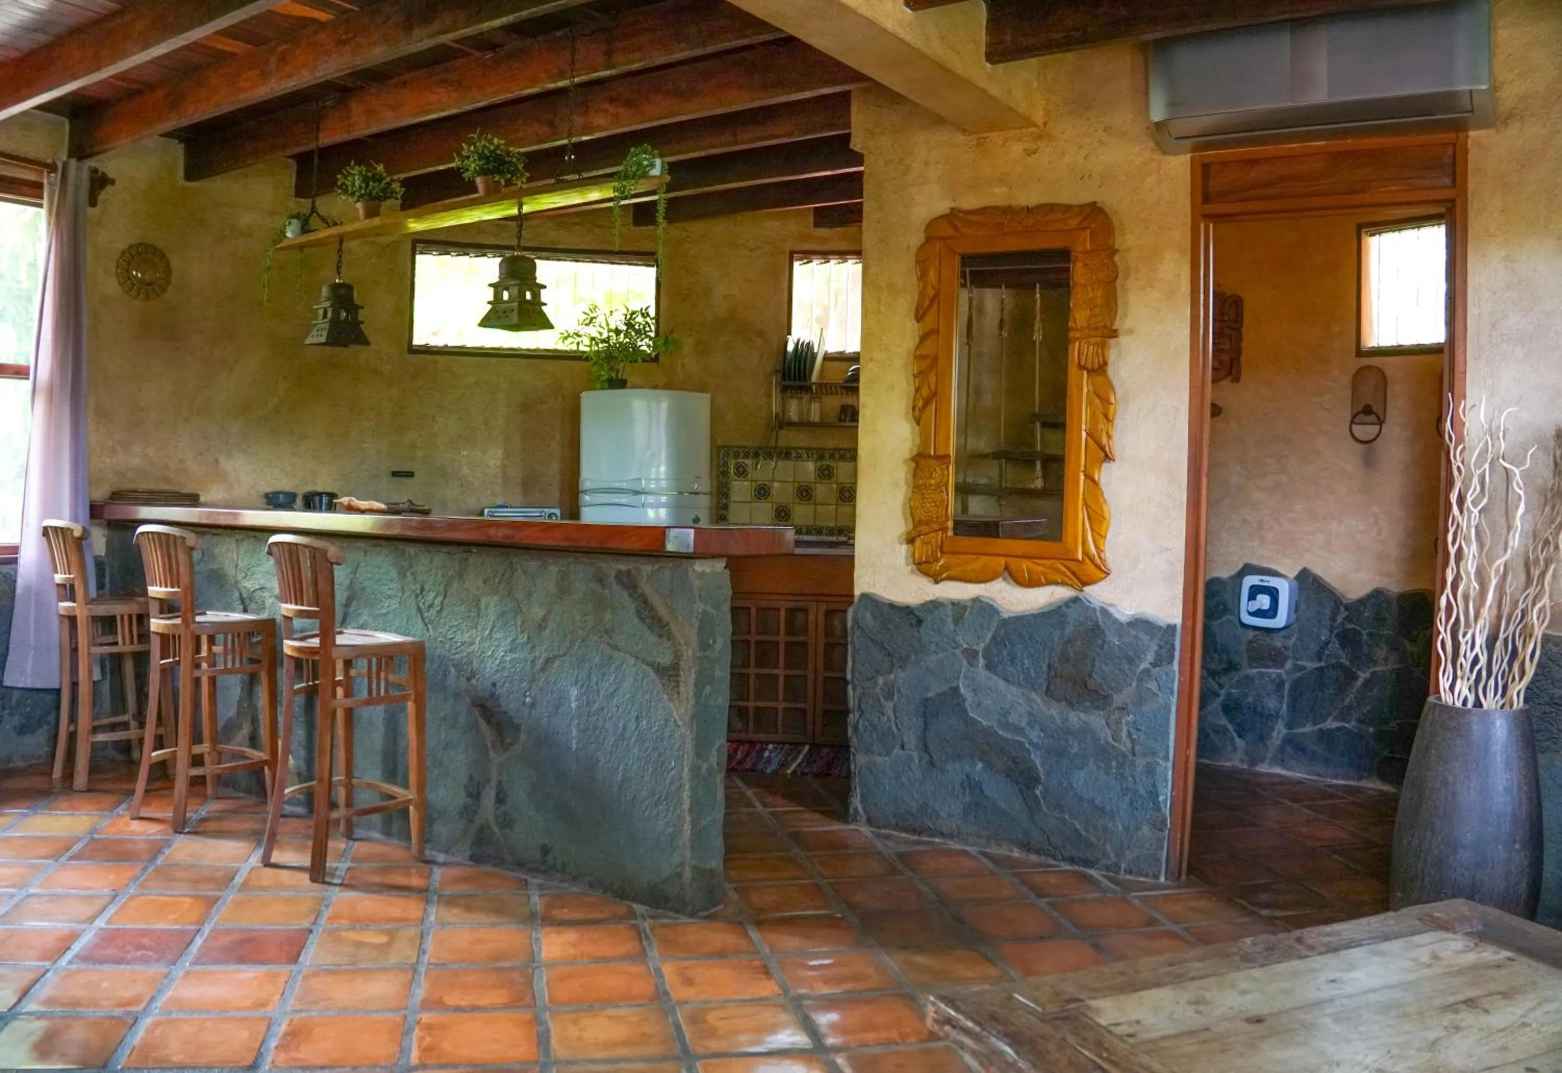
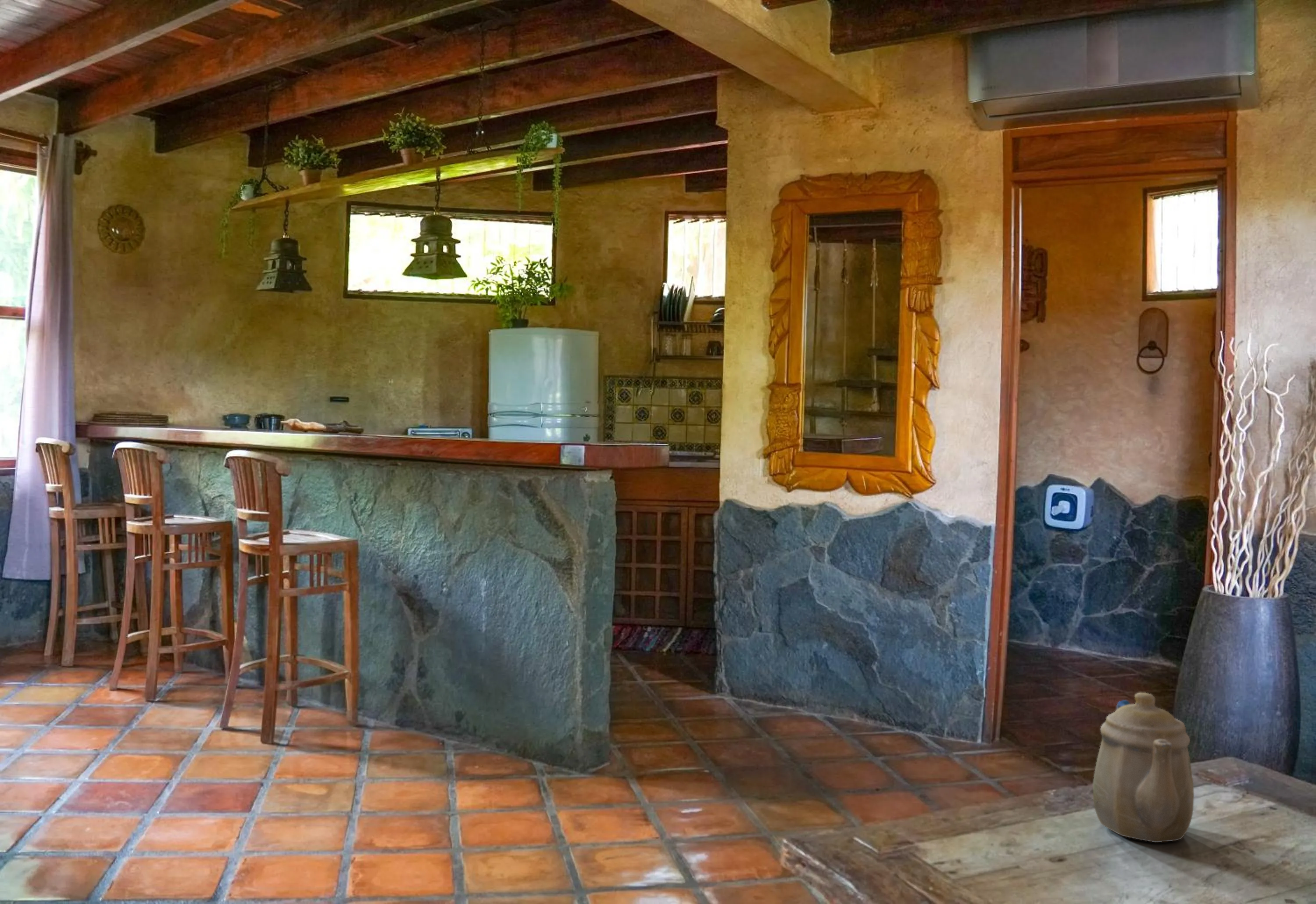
+ teapot [1093,692,1194,843]
